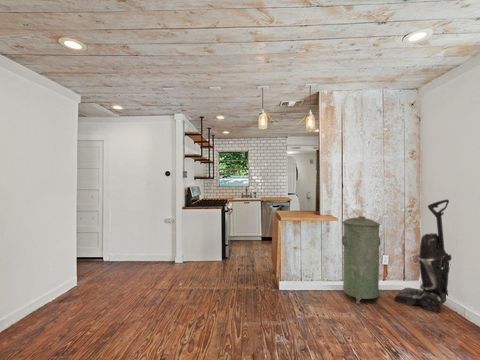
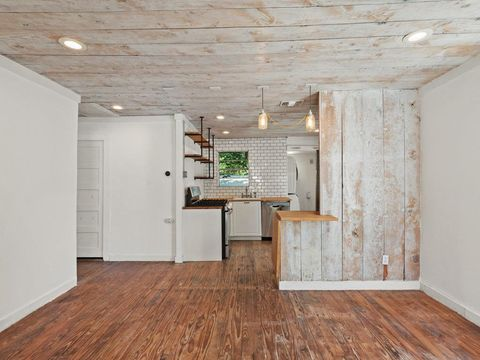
- trash can [341,215,382,305]
- vacuum cleaner [393,198,453,313]
